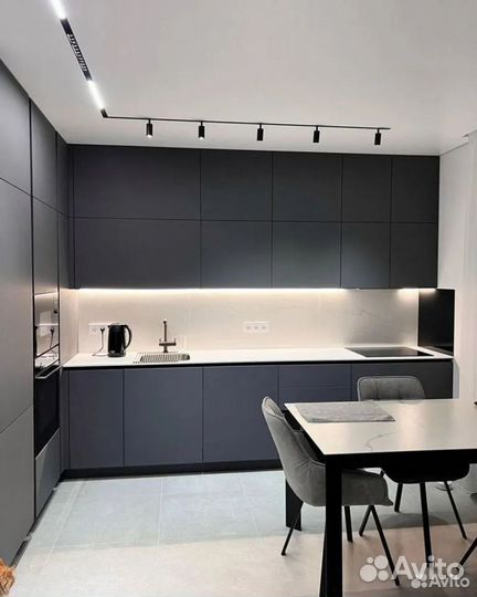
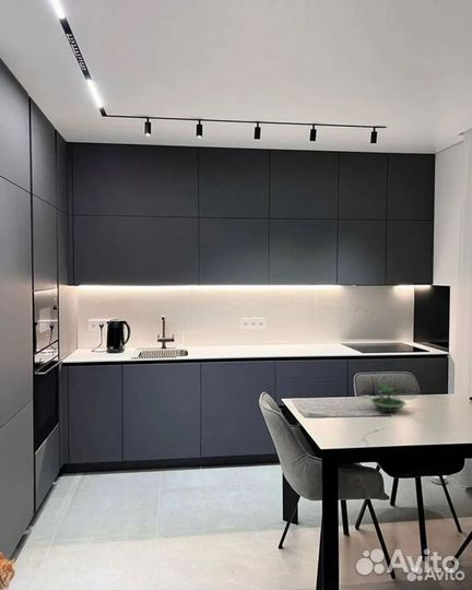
+ terrarium [368,374,408,413]
